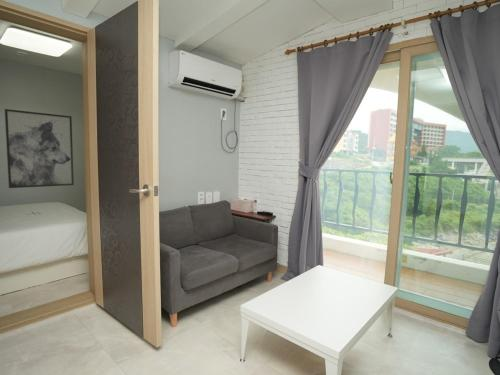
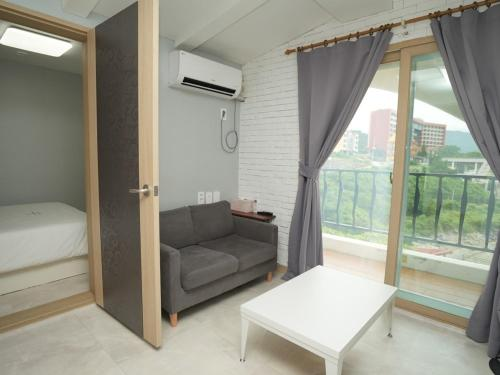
- wall art [3,108,75,189]
